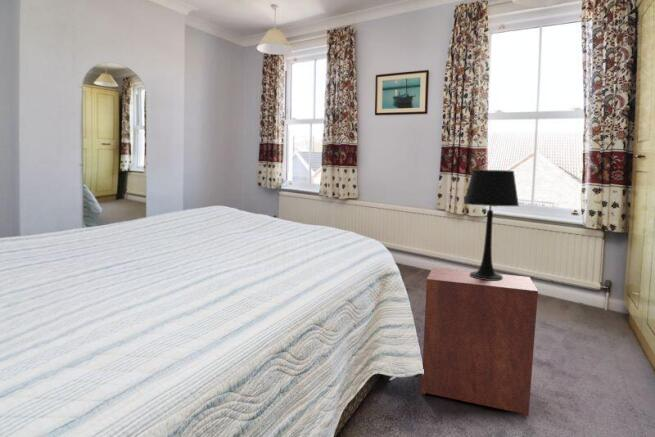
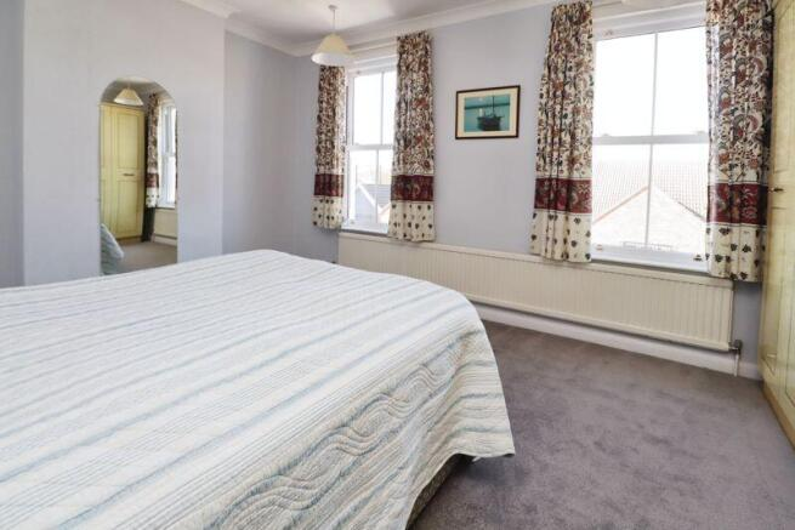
- nightstand [420,267,539,418]
- table lamp [462,169,520,280]
